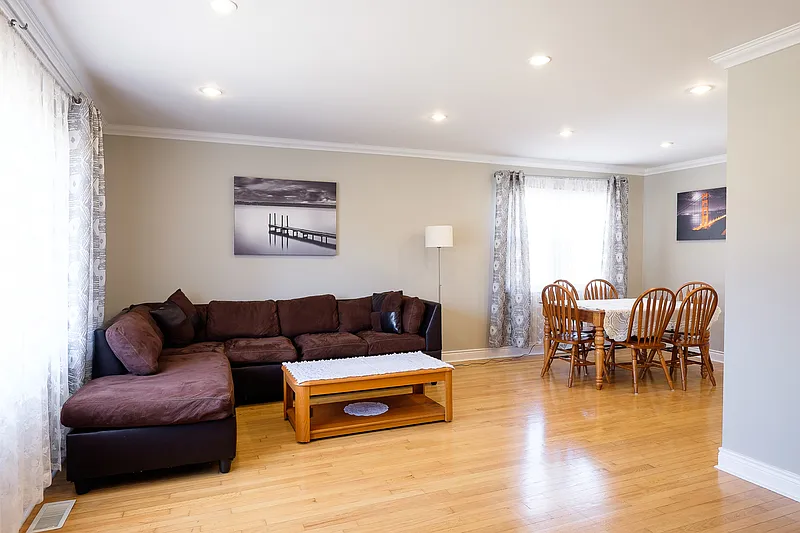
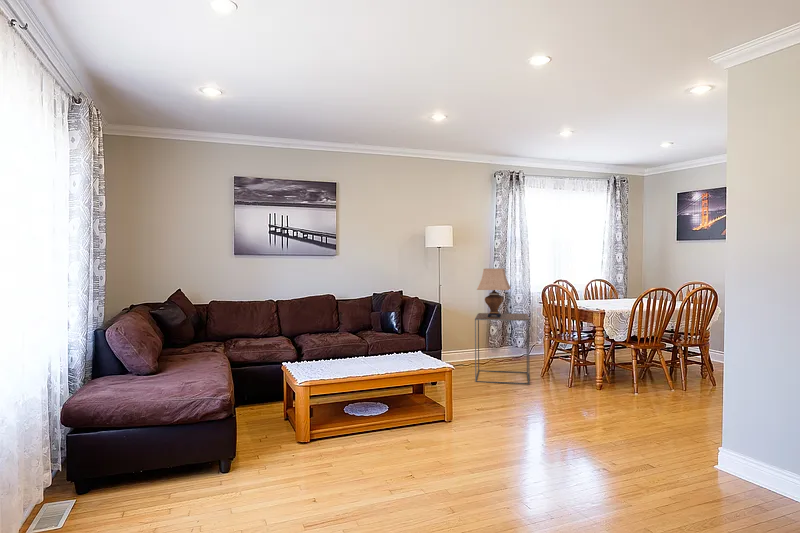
+ side table [474,312,531,385]
+ table lamp [476,267,512,317]
